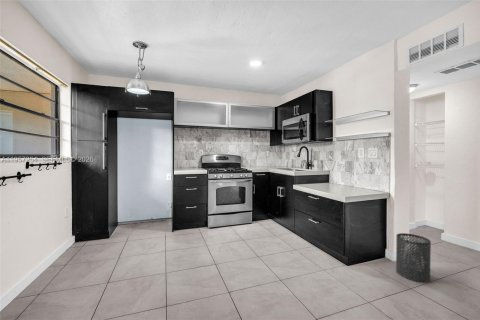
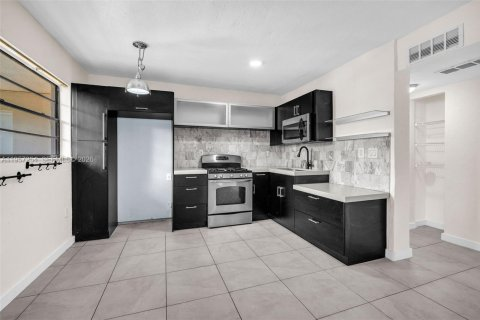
- trash can [395,232,432,283]
